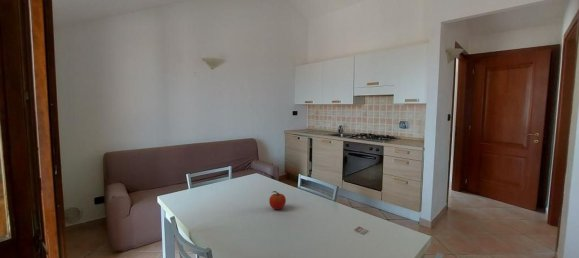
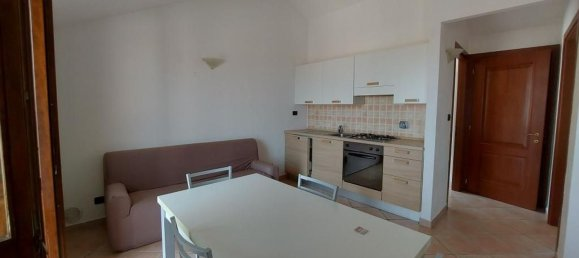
- fruit [268,190,287,210]
